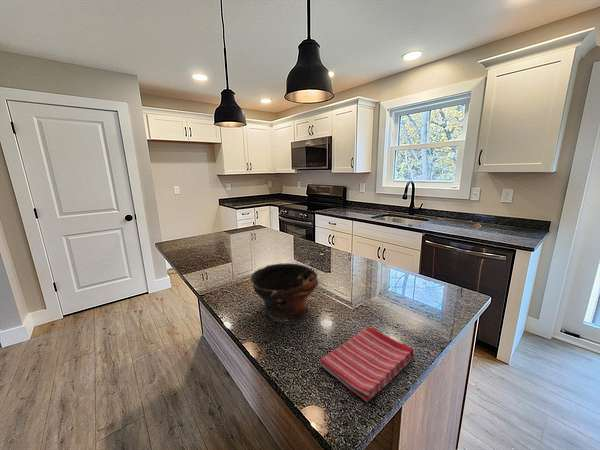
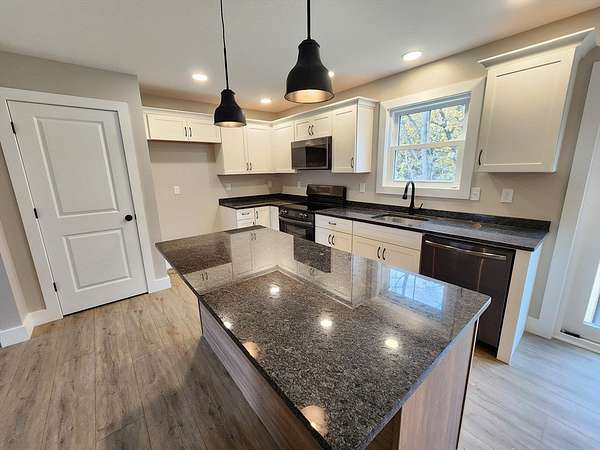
- bowl [250,262,319,320]
- dish towel [317,326,415,403]
